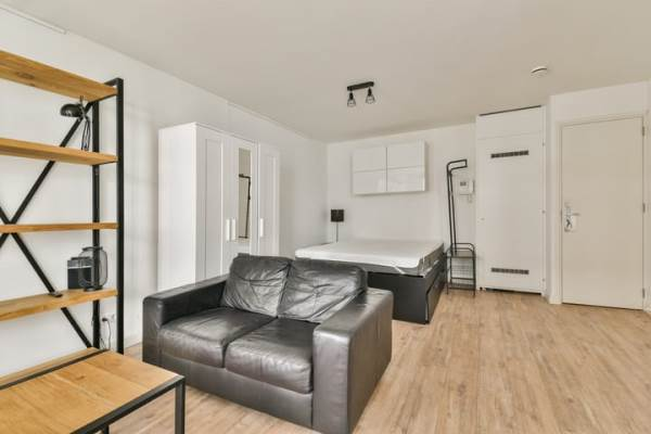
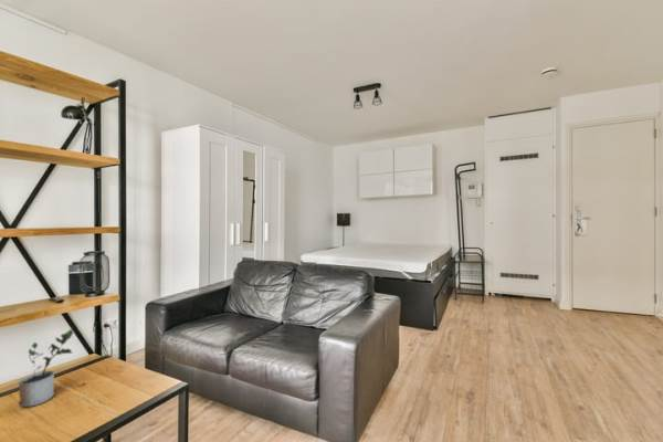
+ potted plant [18,328,75,409]
